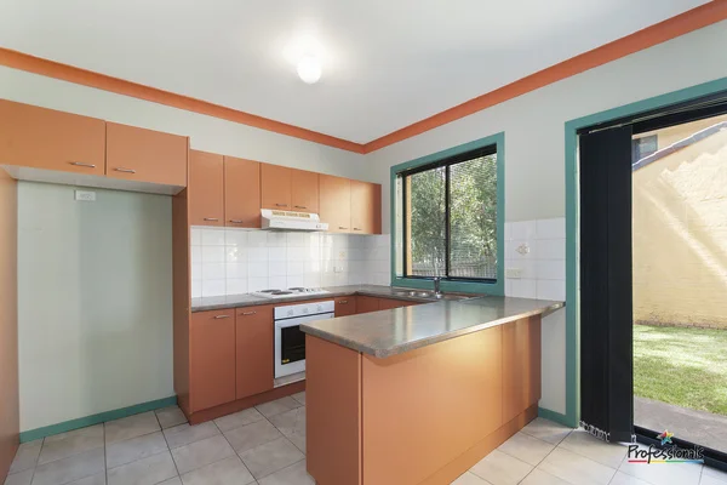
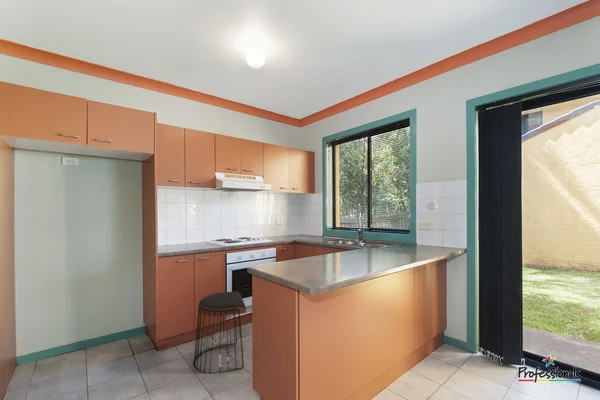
+ stool [193,290,247,375]
